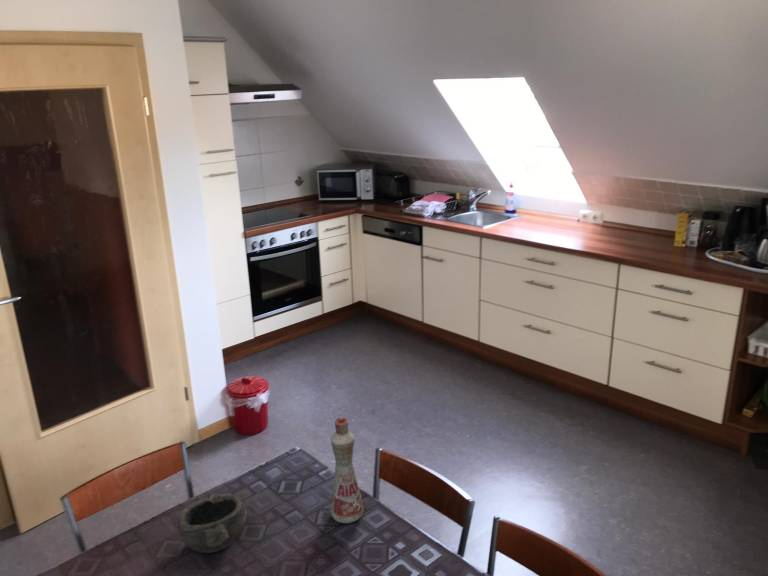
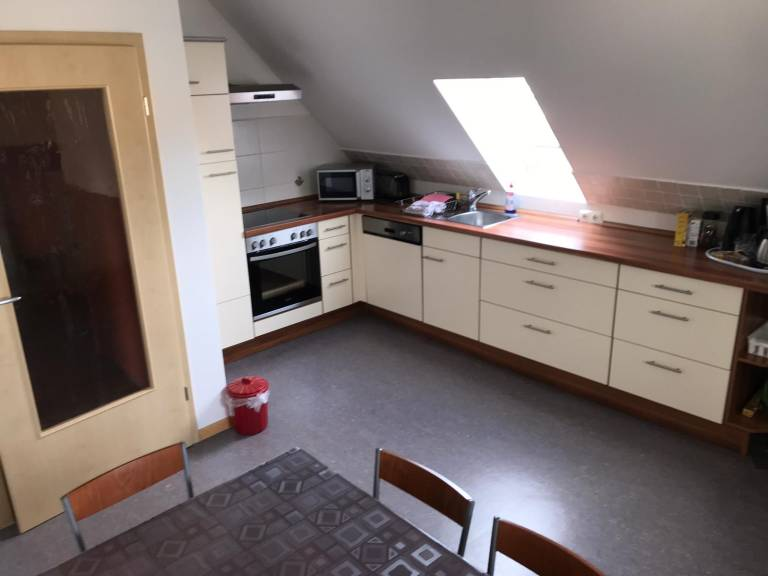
- bottle [330,417,365,524]
- bowl [177,494,248,554]
